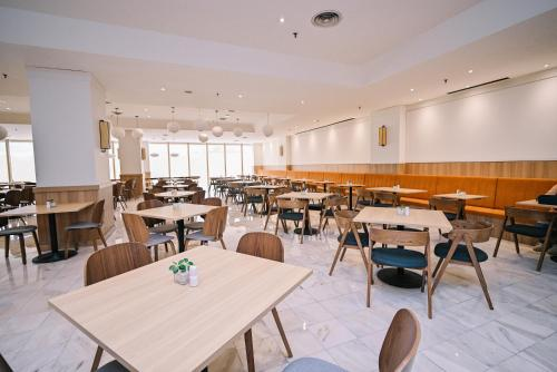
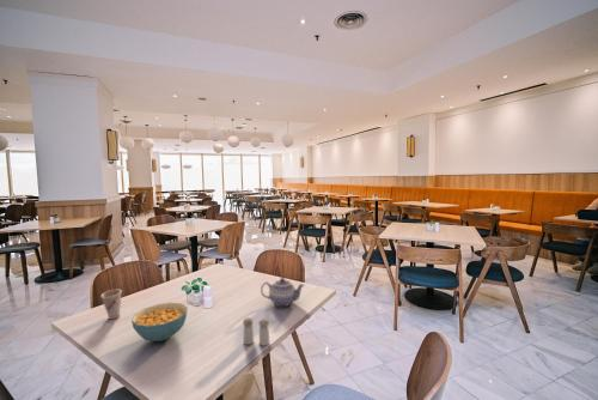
+ teapot [260,277,306,308]
+ cereal bowl [130,302,189,343]
+ cup [99,289,123,321]
+ salt and pepper shaker [242,316,270,347]
